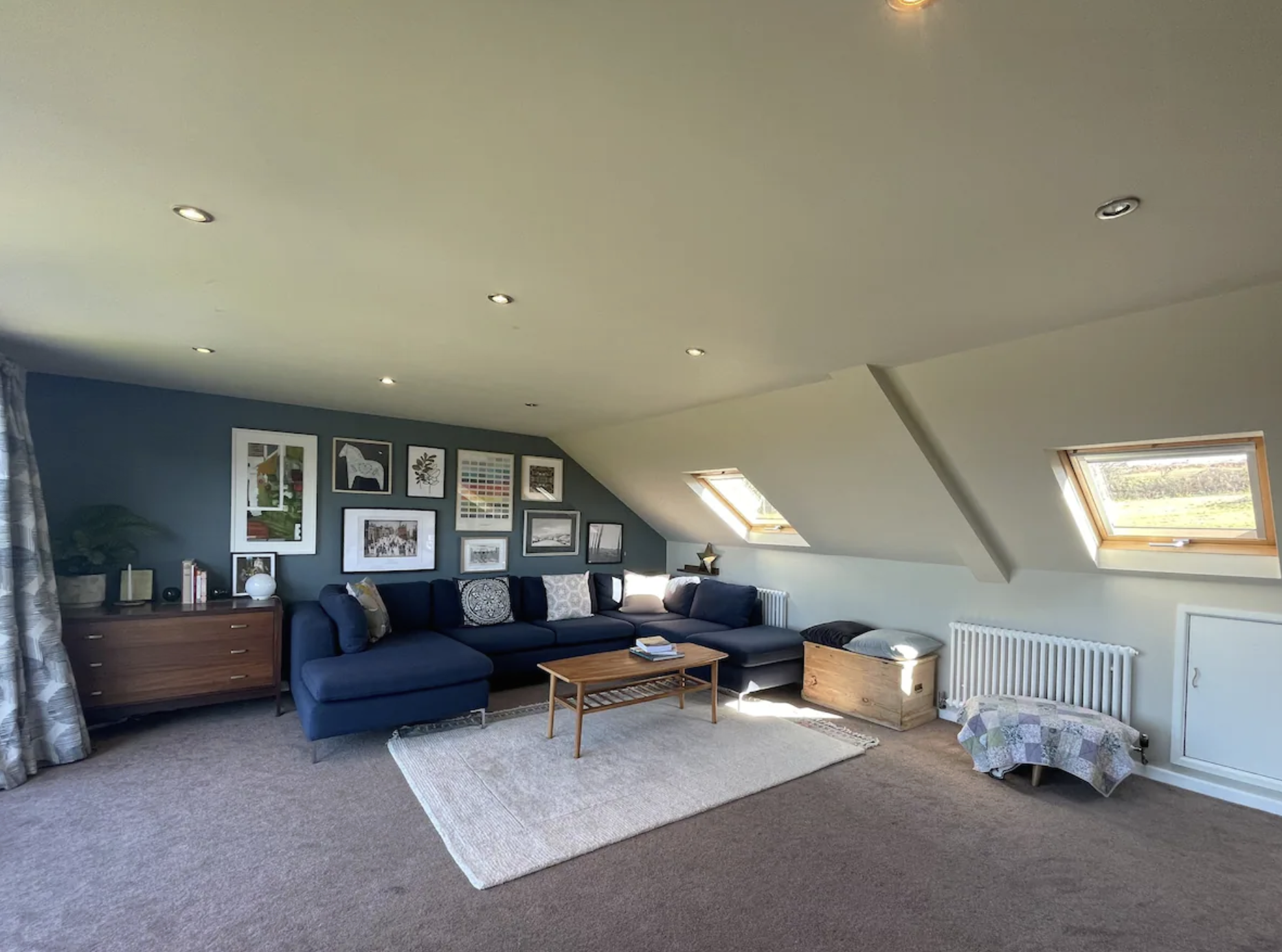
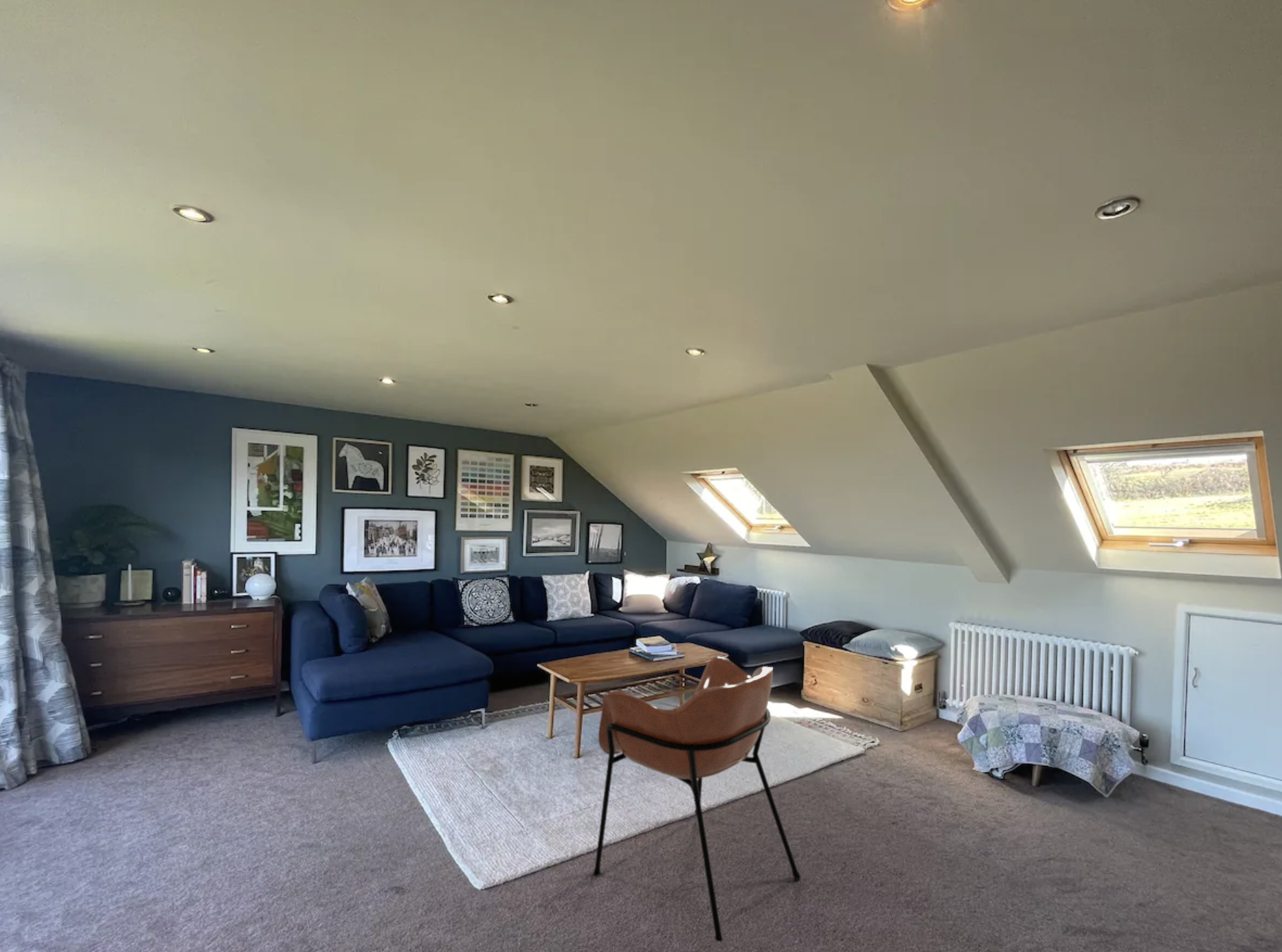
+ armchair [592,656,802,942]
